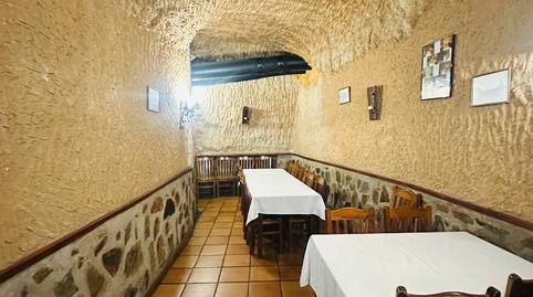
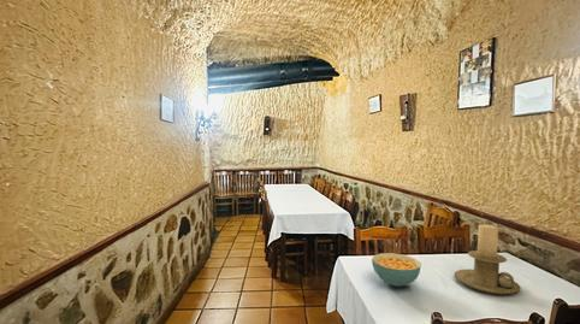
+ candle holder [454,224,521,295]
+ cereal bowl [371,252,422,288]
